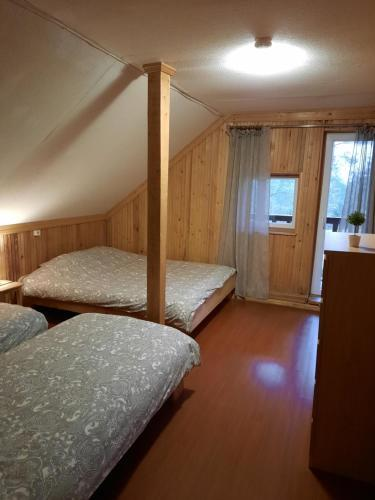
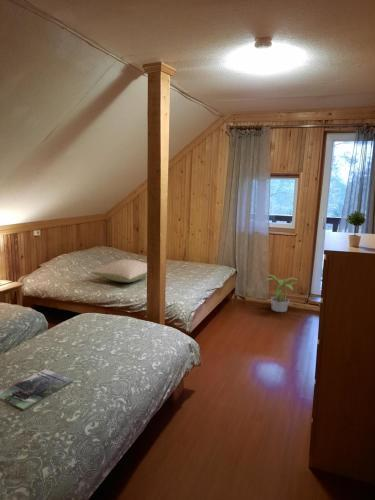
+ potted plant [263,274,302,313]
+ magazine [0,368,74,411]
+ pillow [89,258,148,283]
